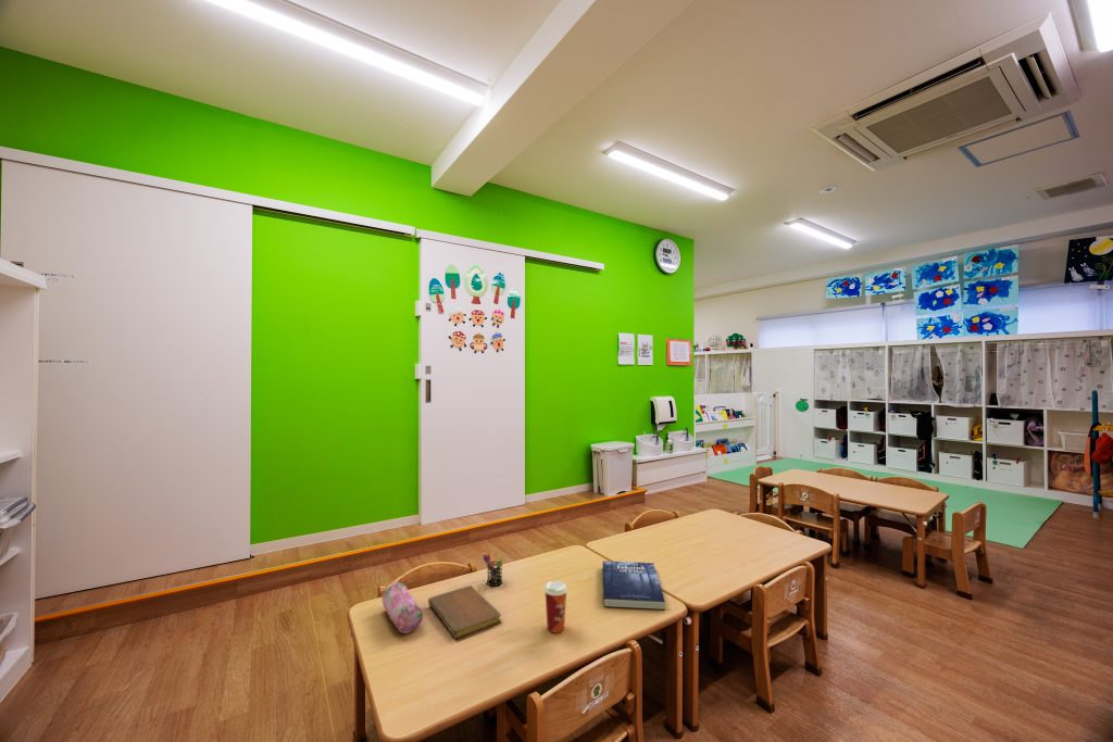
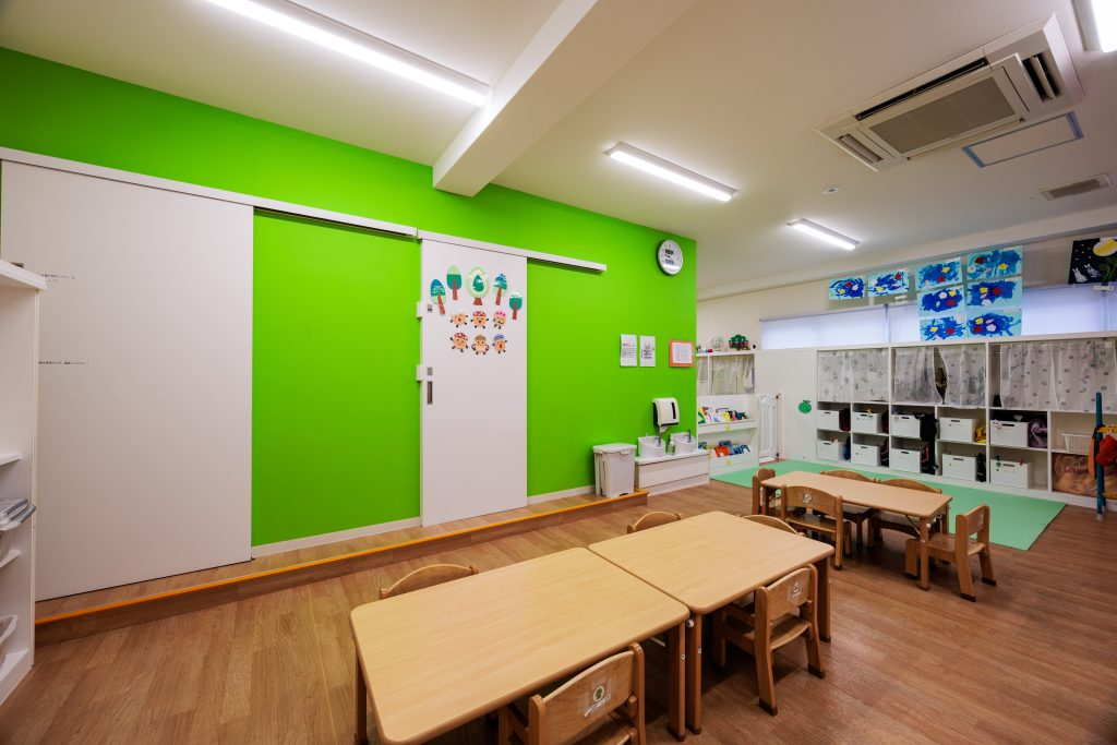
- notebook [427,584,502,640]
- book [602,559,666,611]
- paper cup [543,580,568,633]
- pencil case [380,580,424,634]
- pen holder [482,551,505,587]
